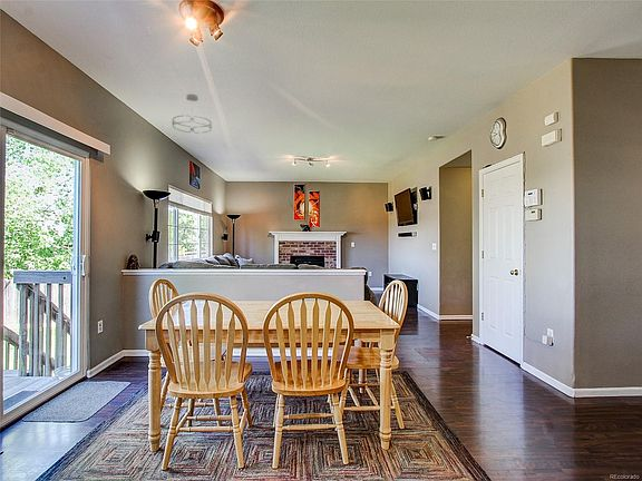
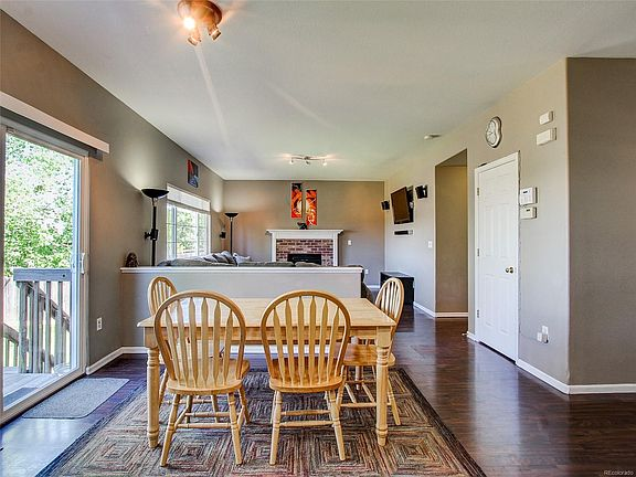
- ceiling light fixture [172,94,213,134]
